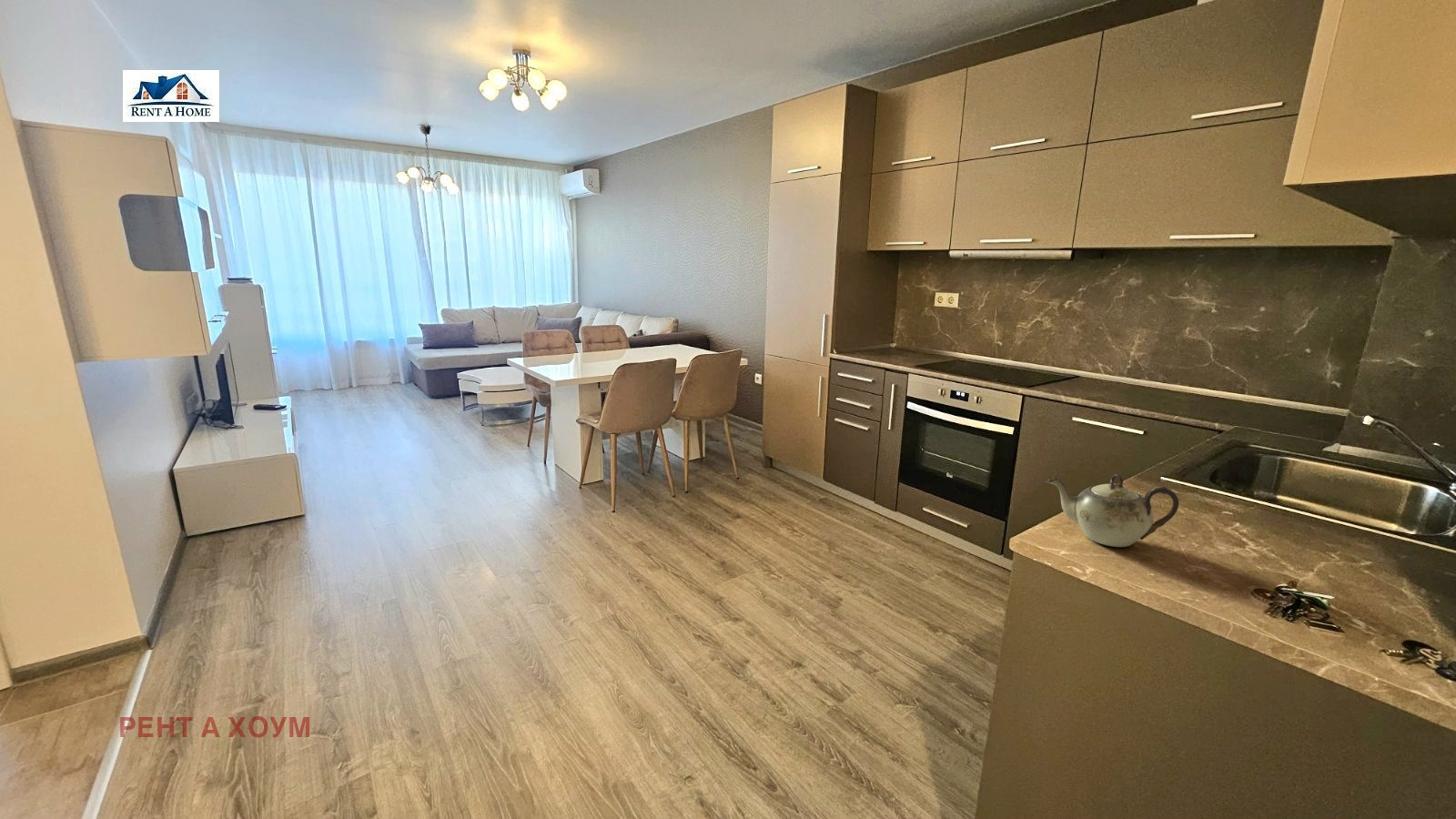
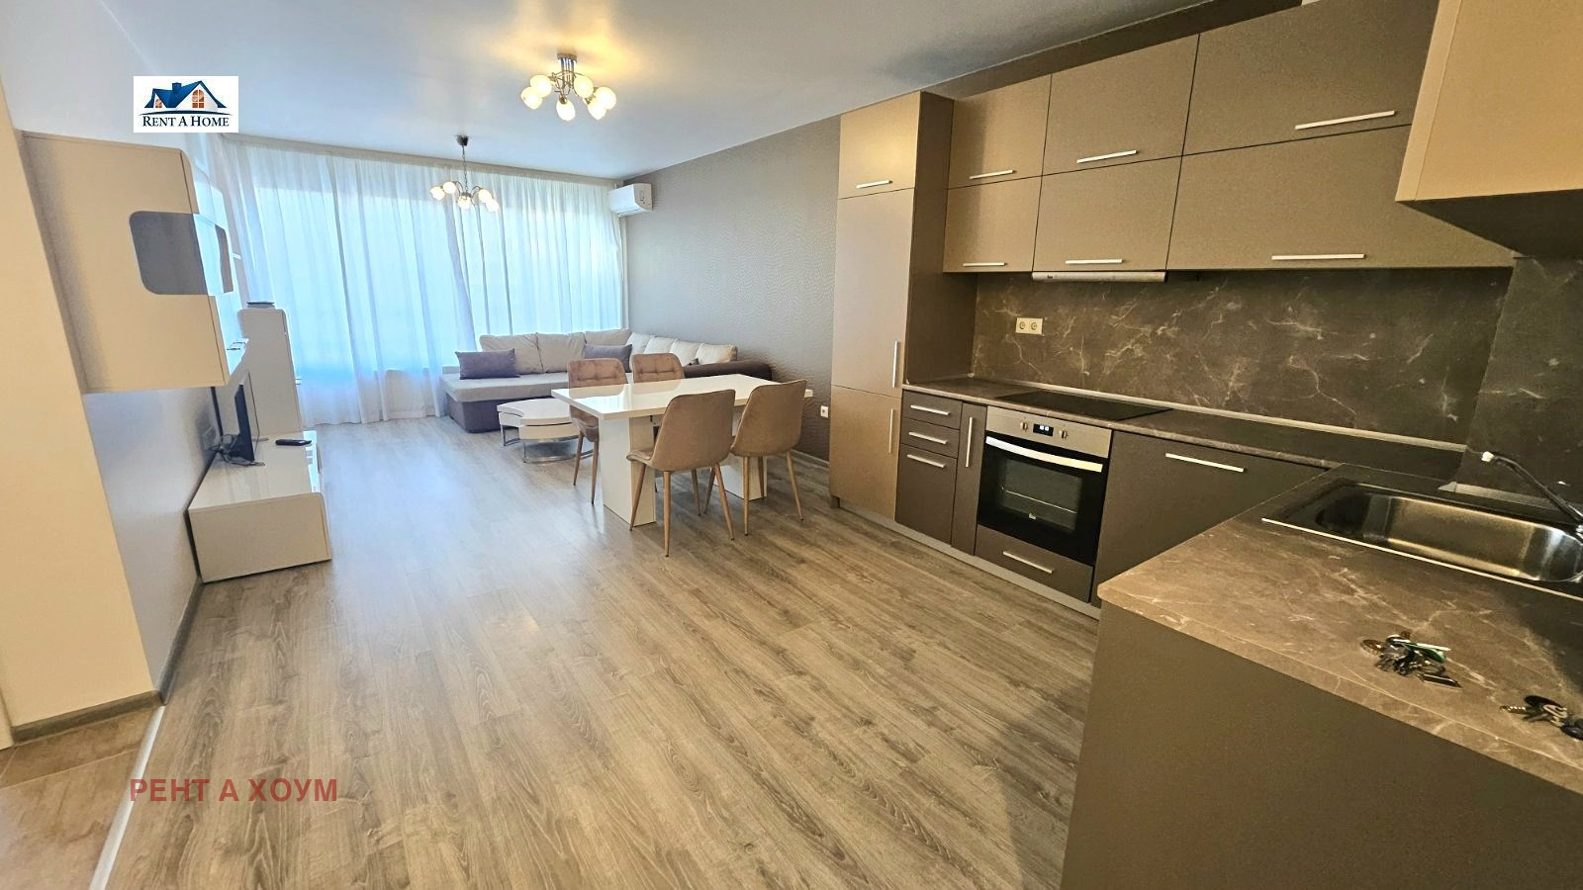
- teapot [1045,473,1179,548]
